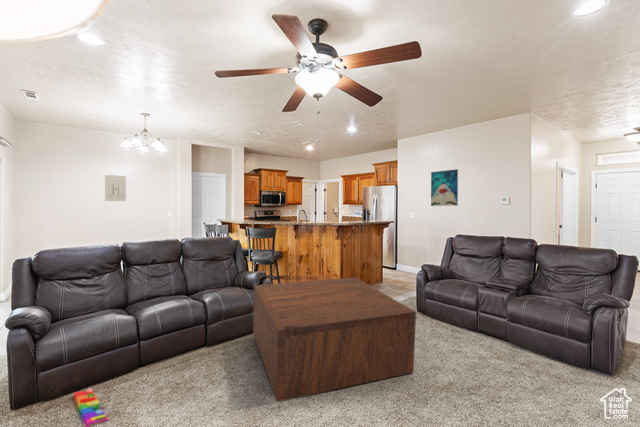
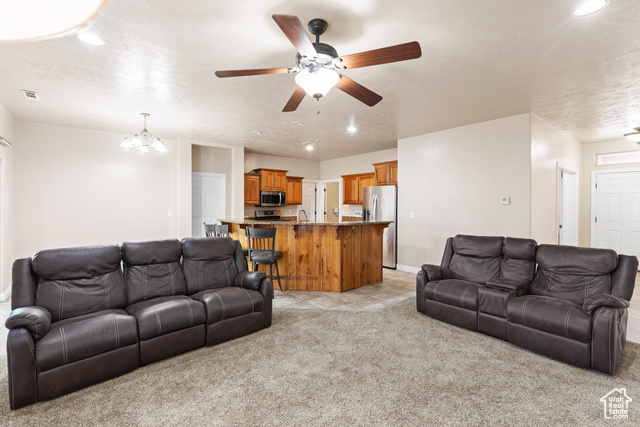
- wall art [430,168,459,207]
- knob puzzle [73,387,109,427]
- coffee table [252,276,417,403]
- wall art [104,174,127,202]
